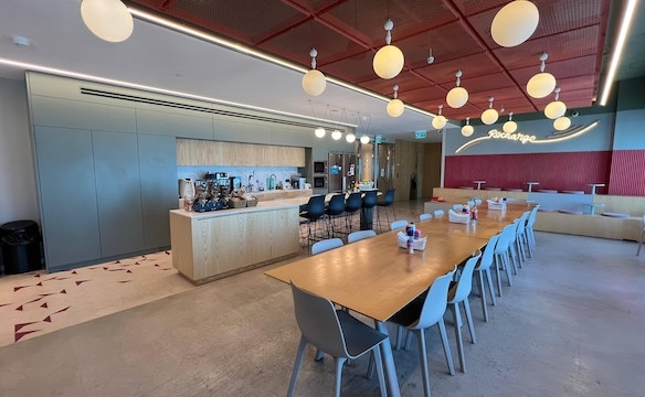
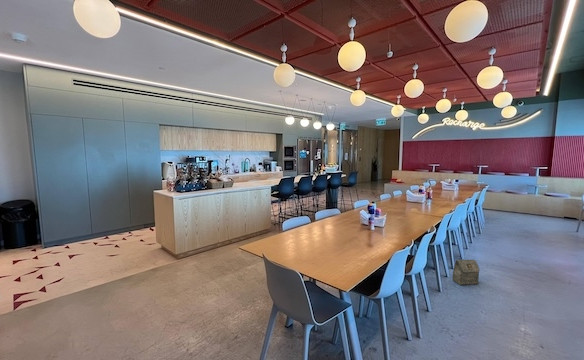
+ bag [451,258,481,286]
